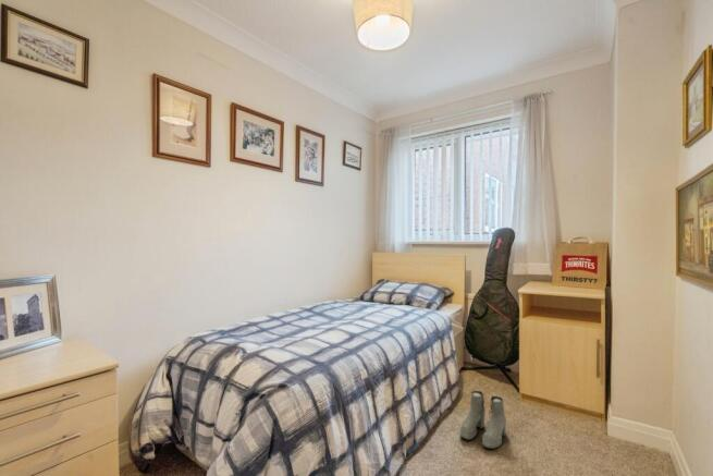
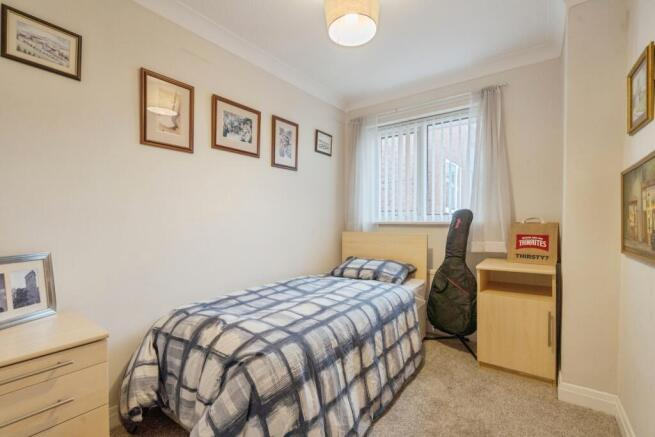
- boots [459,390,507,450]
